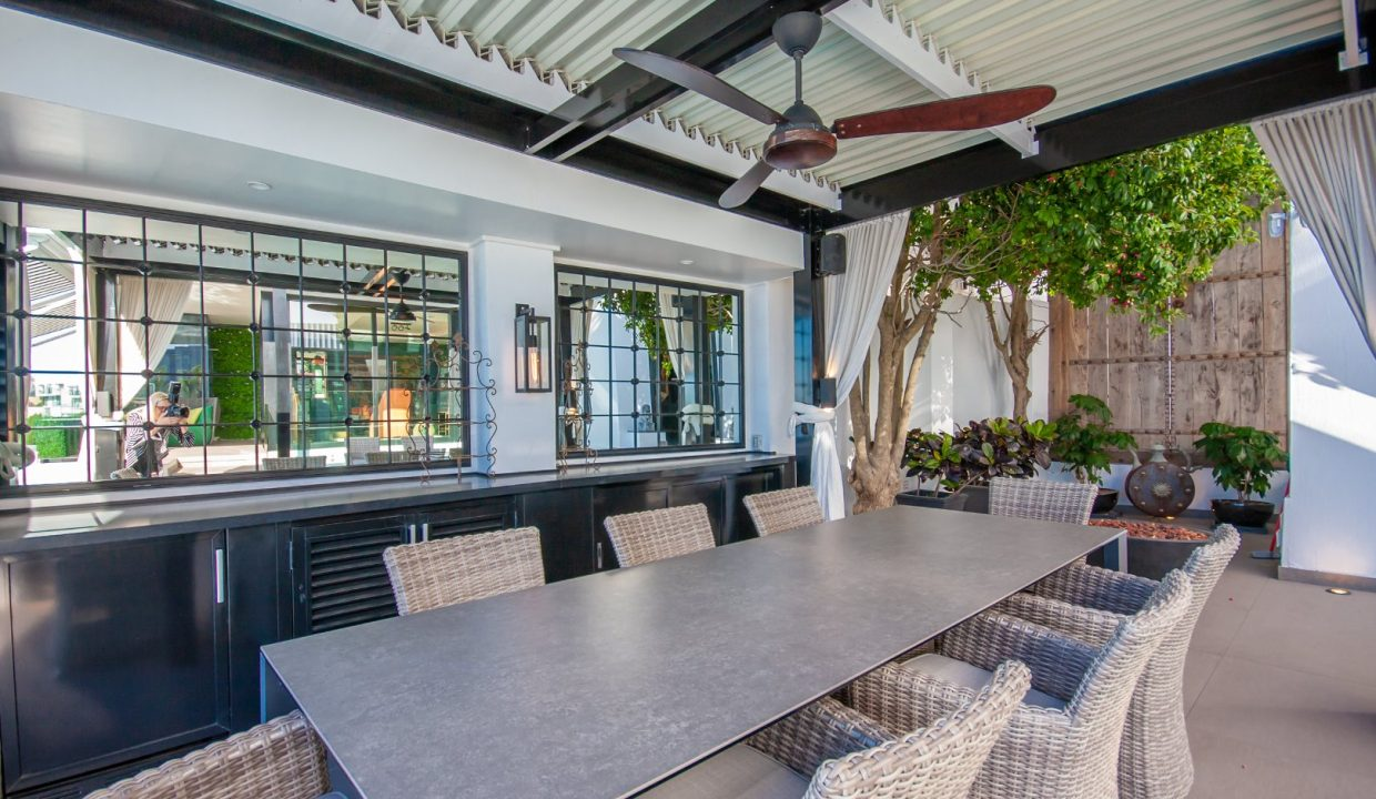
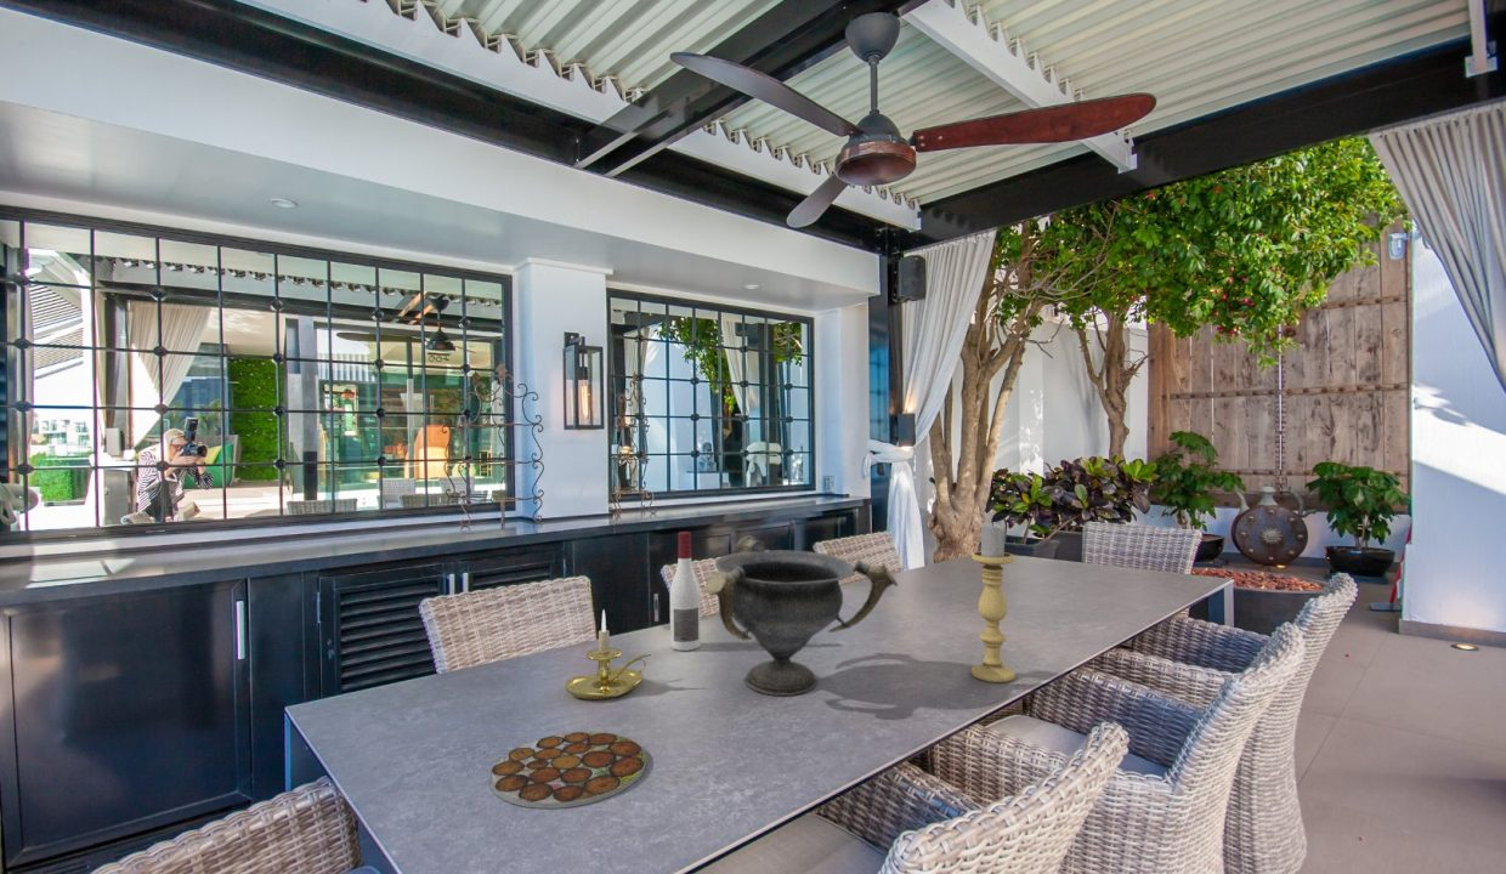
+ plate [489,731,647,810]
+ alcohol [669,530,702,652]
+ decorative bowl [703,534,899,697]
+ candle holder [564,609,652,702]
+ candle holder [969,520,1017,683]
